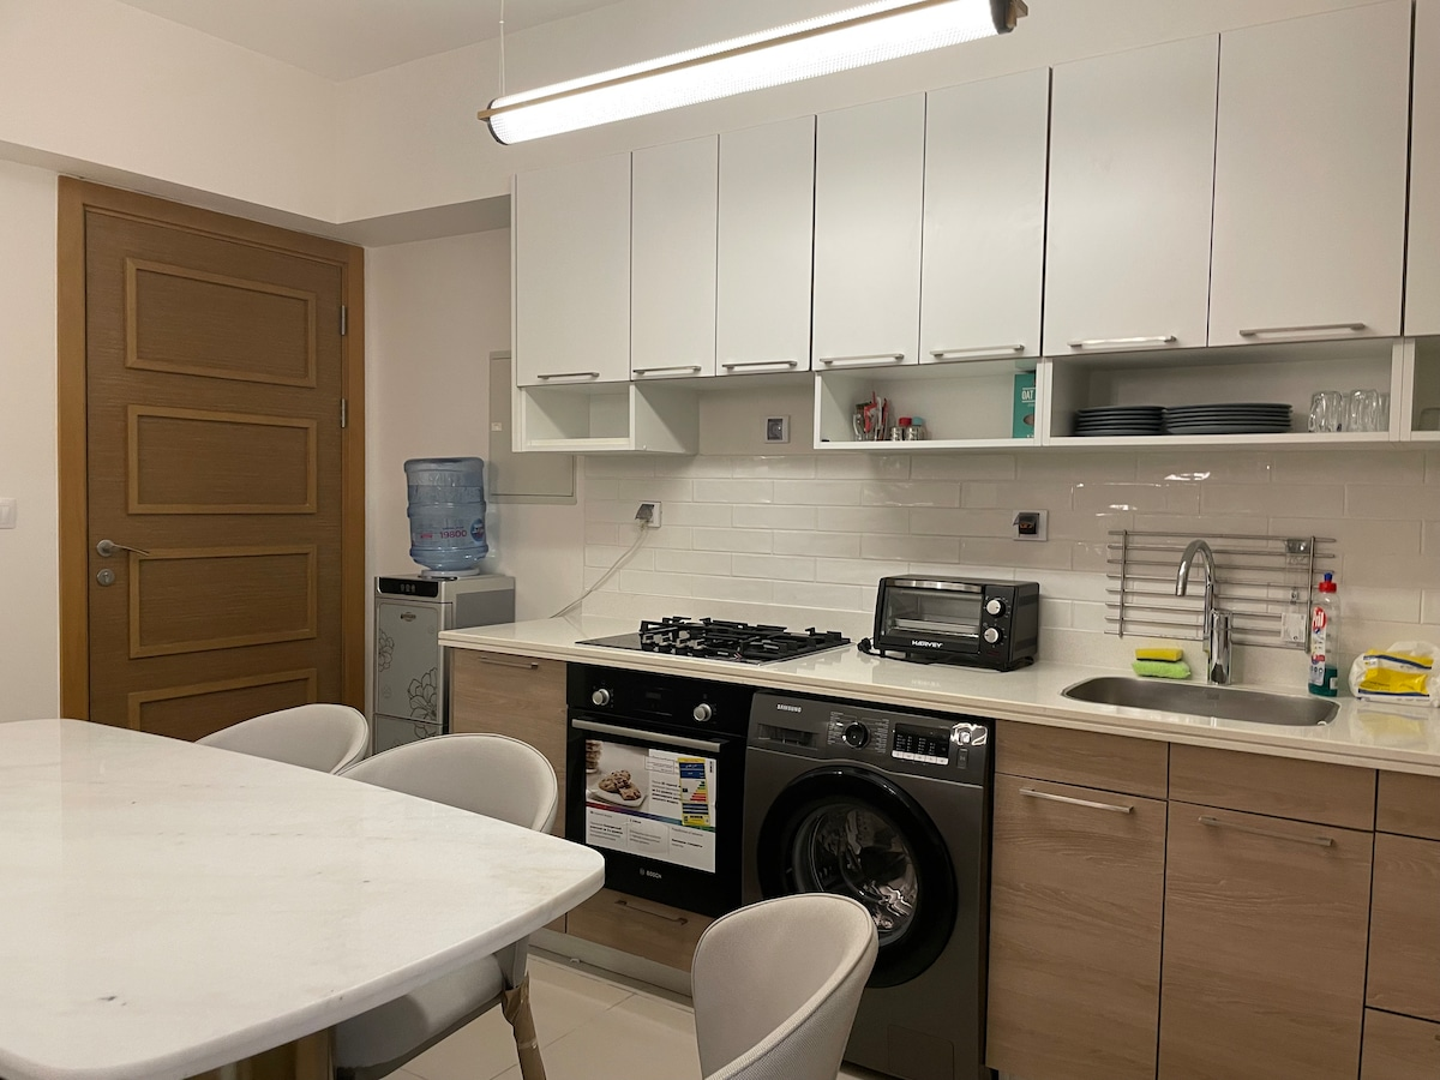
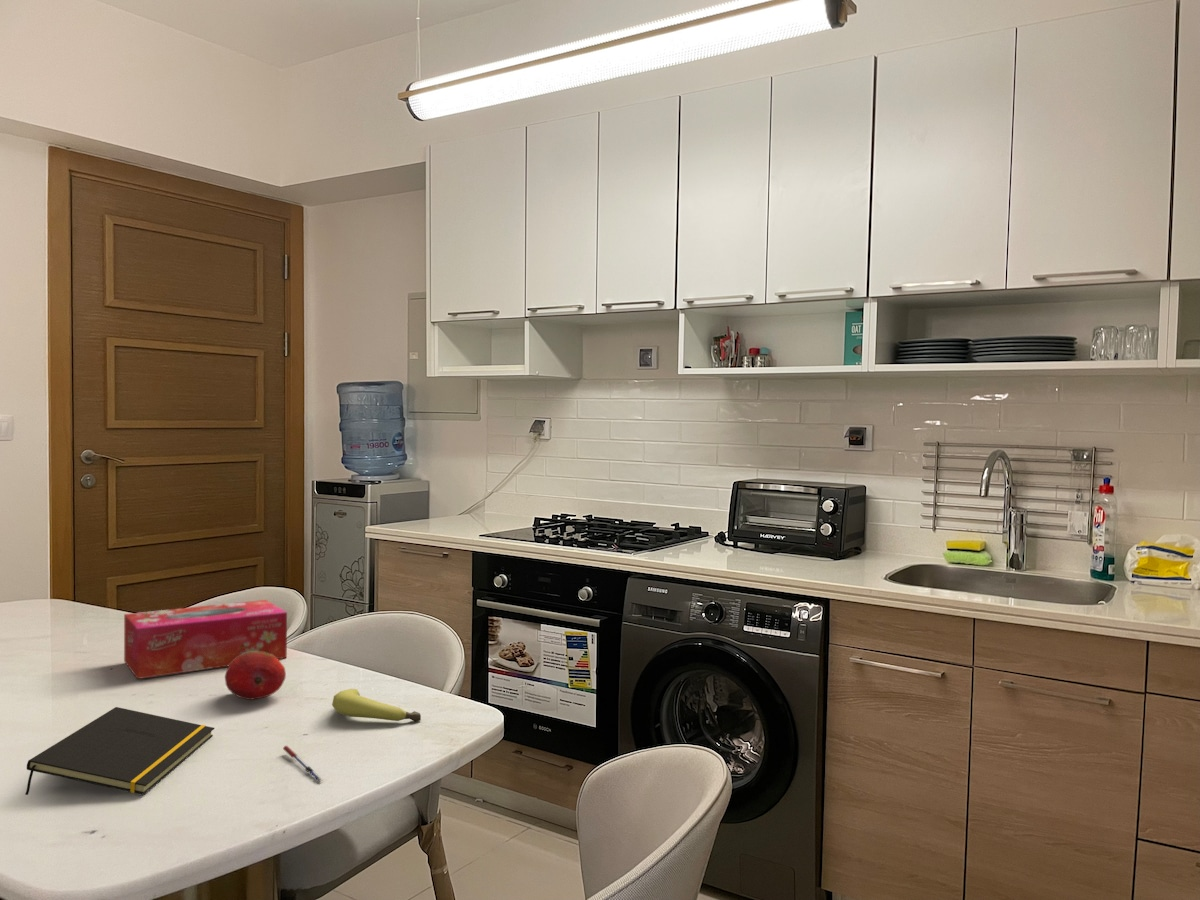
+ notepad [25,706,215,796]
+ banana [331,688,422,722]
+ tissue box [123,599,288,680]
+ fruit [224,652,287,701]
+ pen [282,745,325,783]
